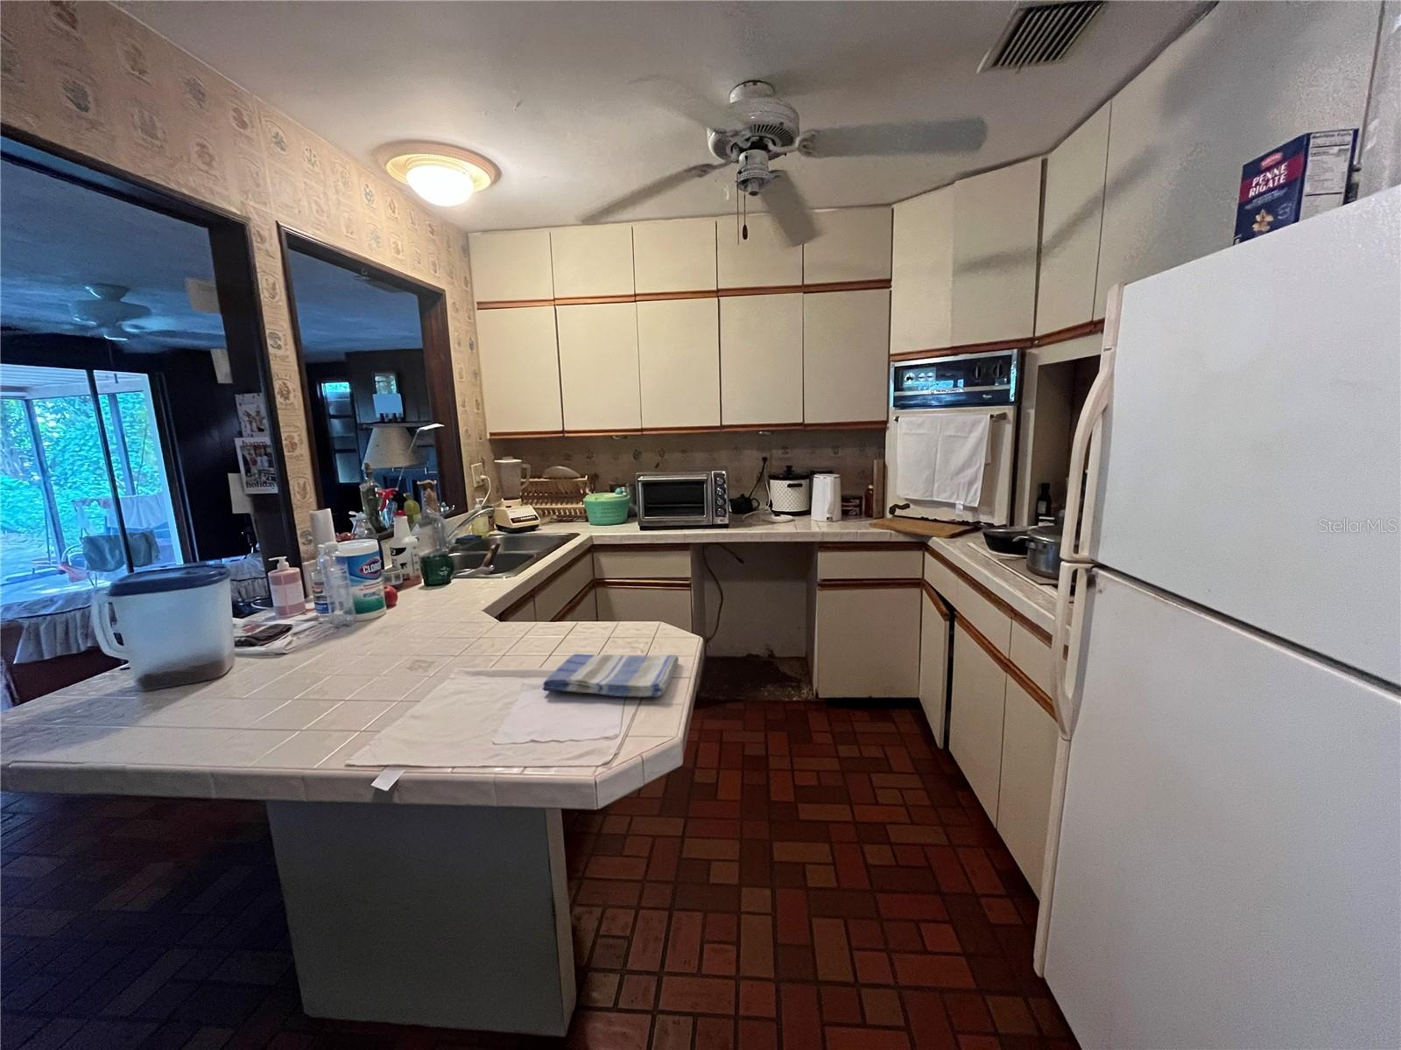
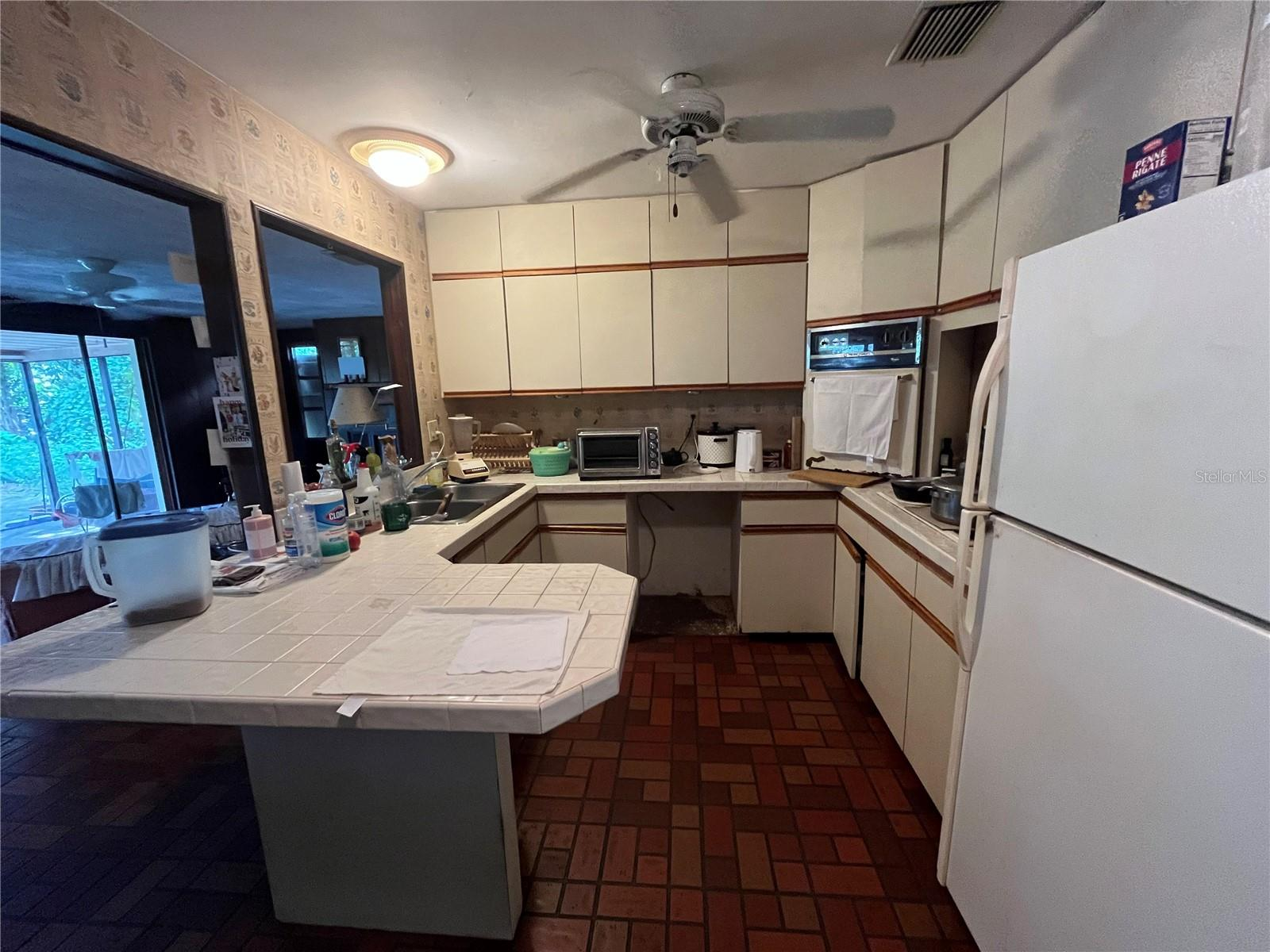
- dish towel [542,653,680,697]
